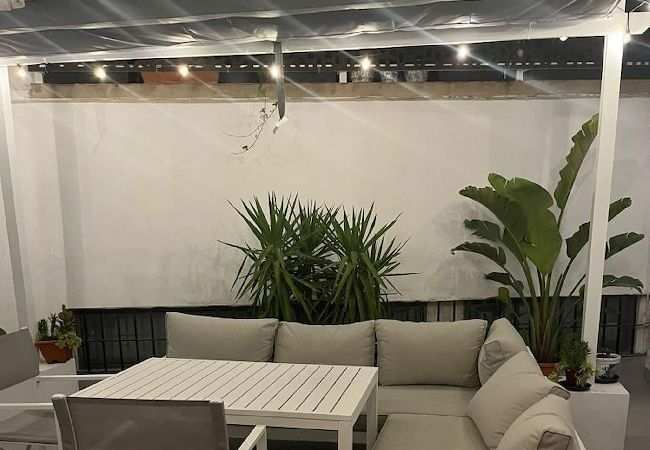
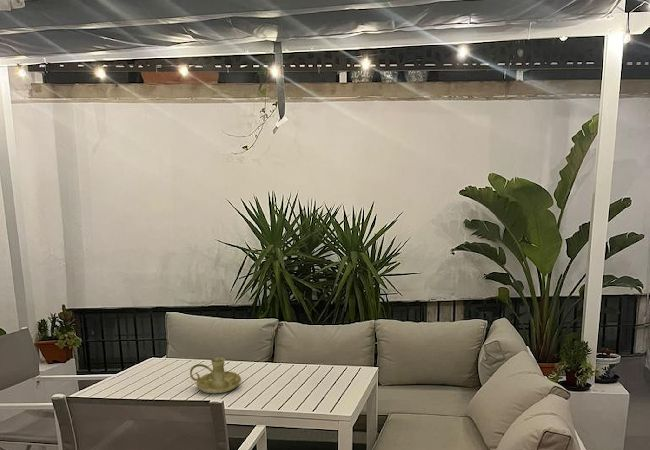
+ candle holder [189,357,242,394]
